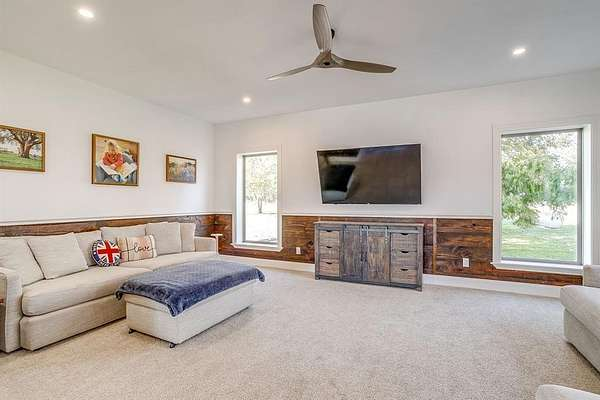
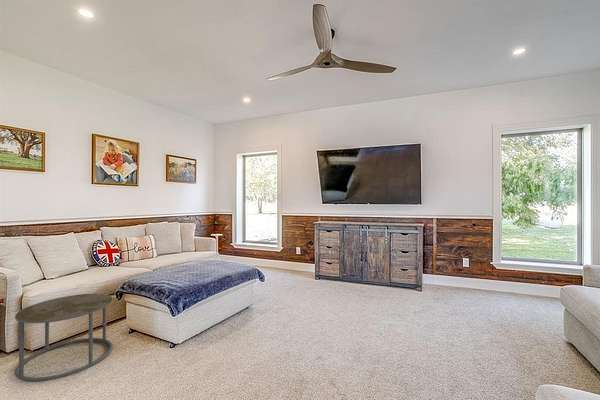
+ side table [13,293,114,383]
